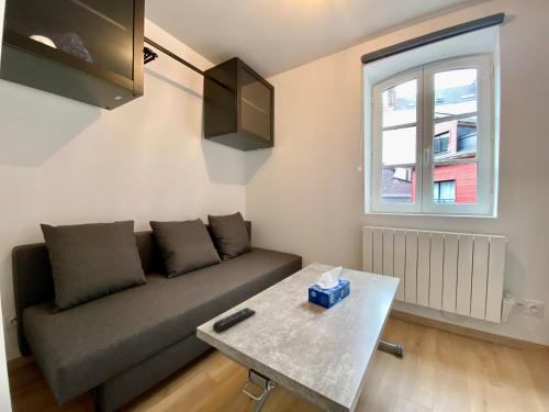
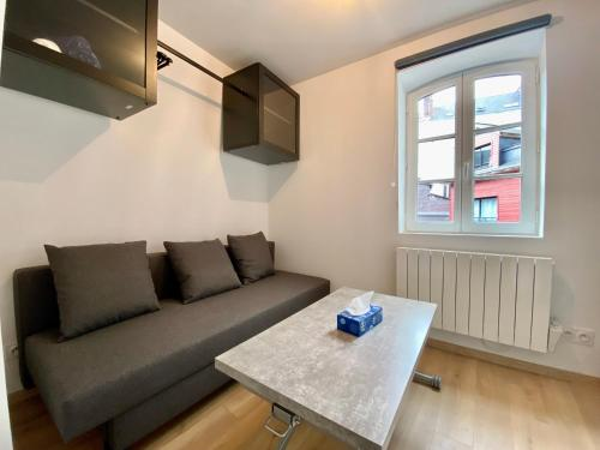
- remote control [212,307,257,333]
